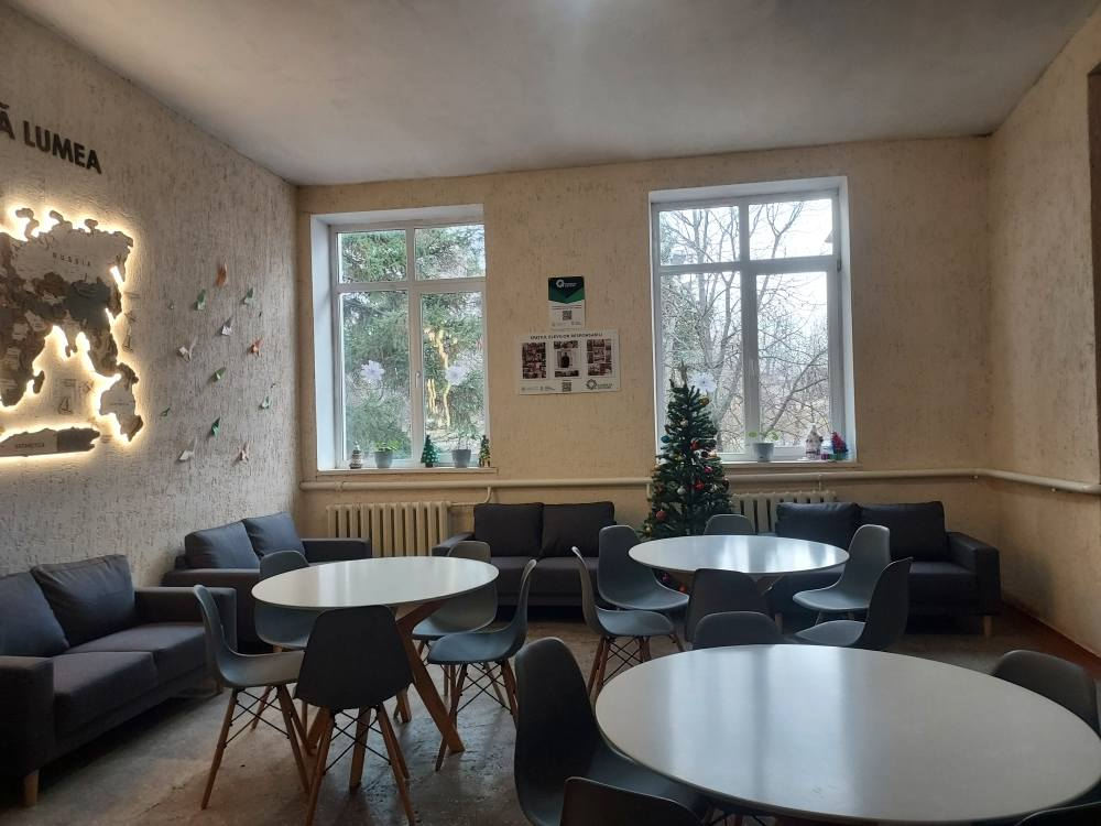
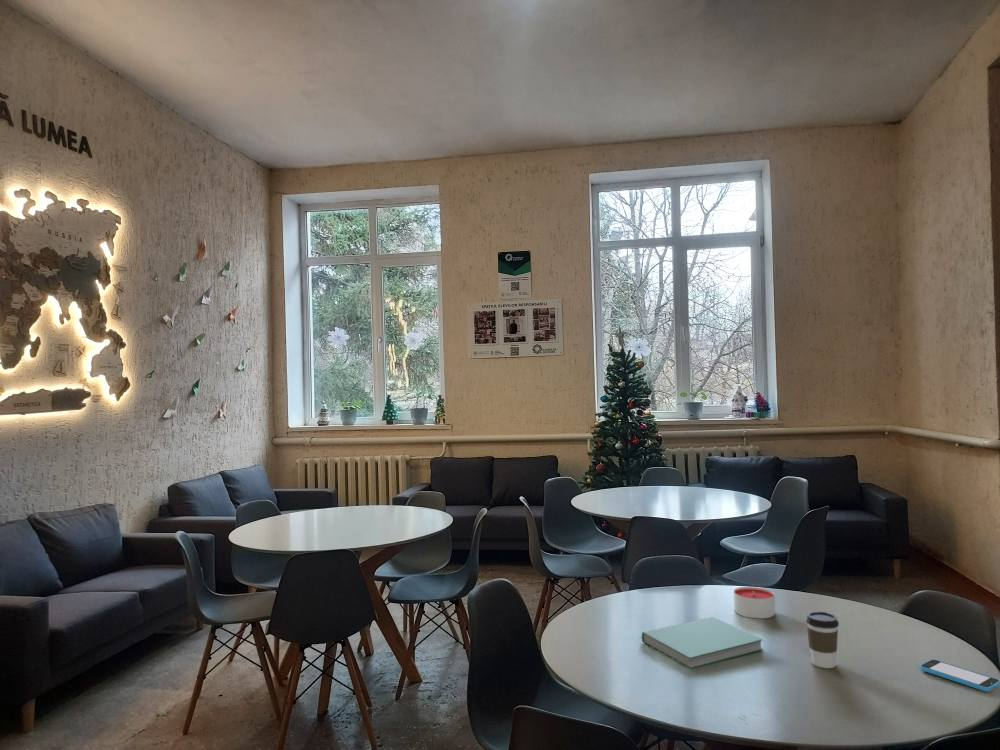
+ smartphone [919,658,1000,693]
+ coffee cup [805,611,840,669]
+ hardcover book [641,616,765,669]
+ candle [733,586,776,619]
